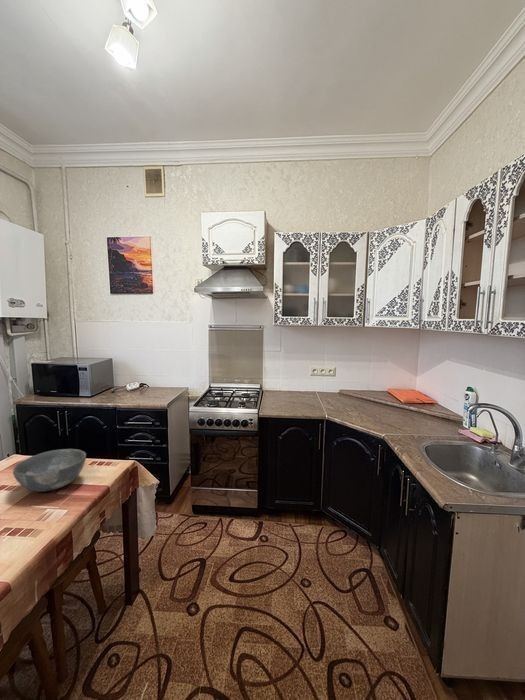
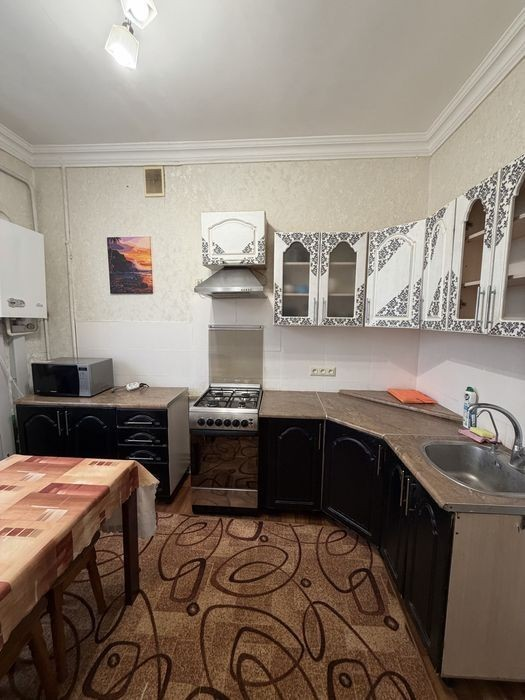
- bowl [12,448,87,493]
